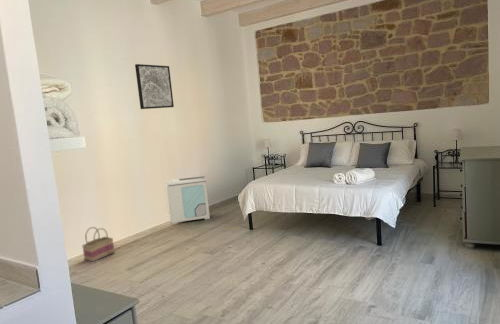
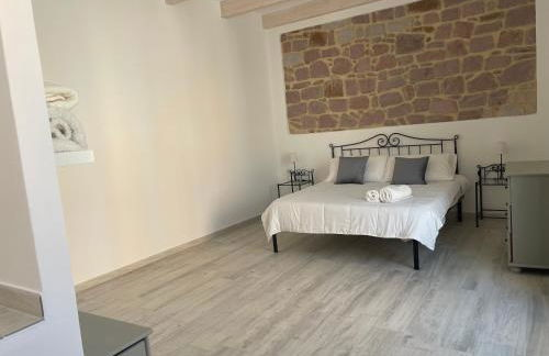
- air purifier [165,175,211,225]
- wall art [134,63,175,110]
- basket [81,226,116,263]
